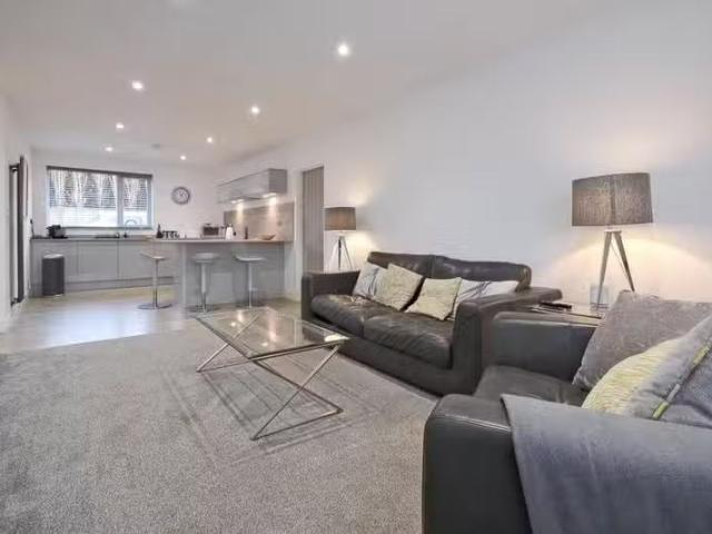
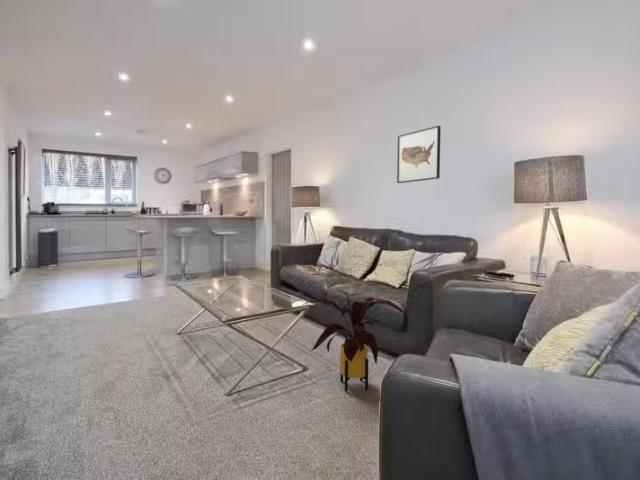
+ wall art [396,125,442,184]
+ house plant [301,290,409,393]
